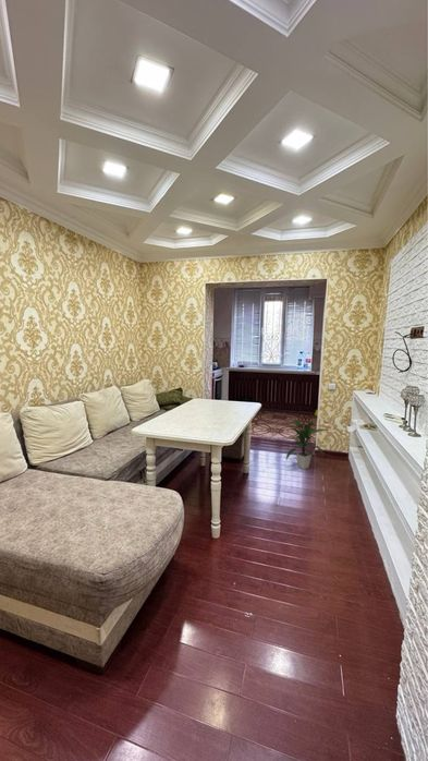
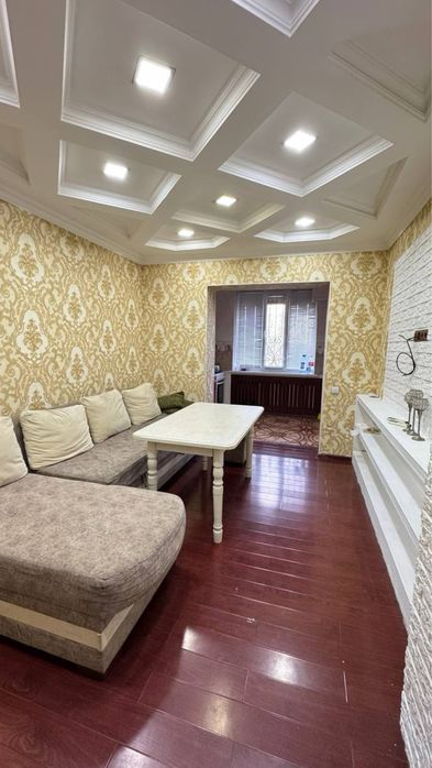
- indoor plant [285,419,327,470]
